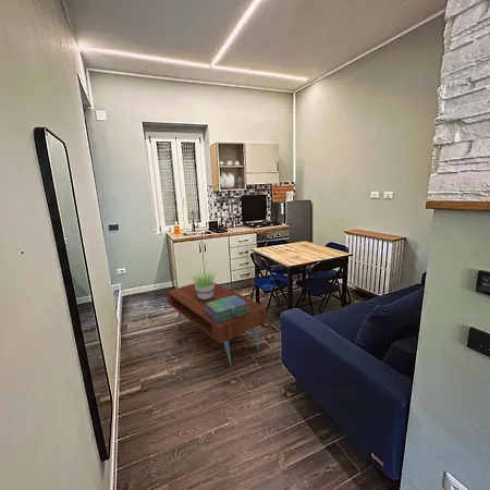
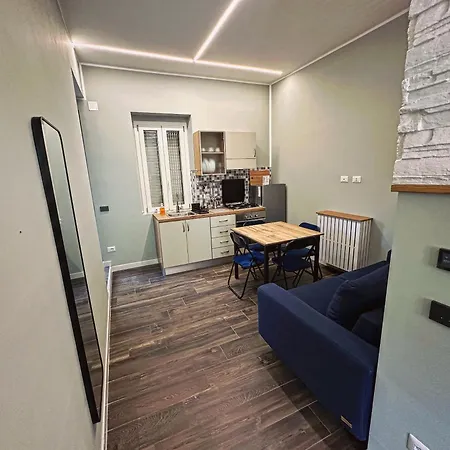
- potted plant [187,268,219,299]
- stack of books [205,295,249,323]
- coffee table [166,282,269,368]
